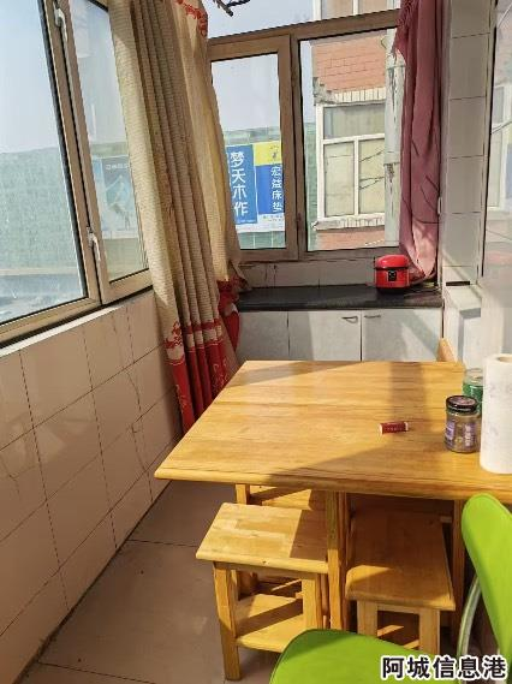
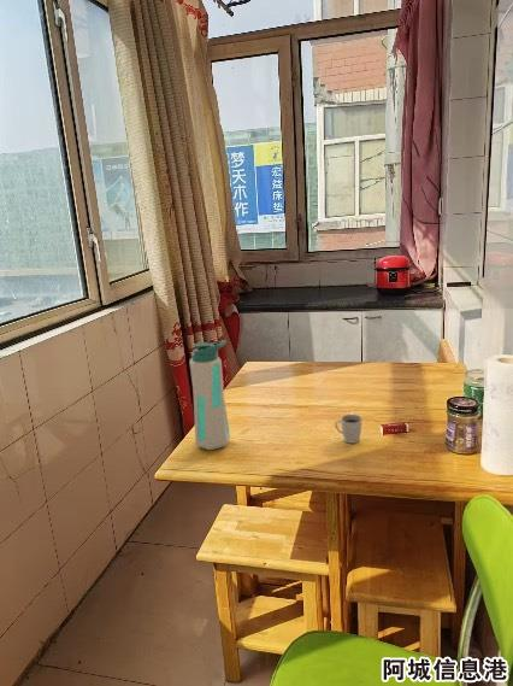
+ cup [334,411,364,444]
+ water bottle [188,339,231,451]
